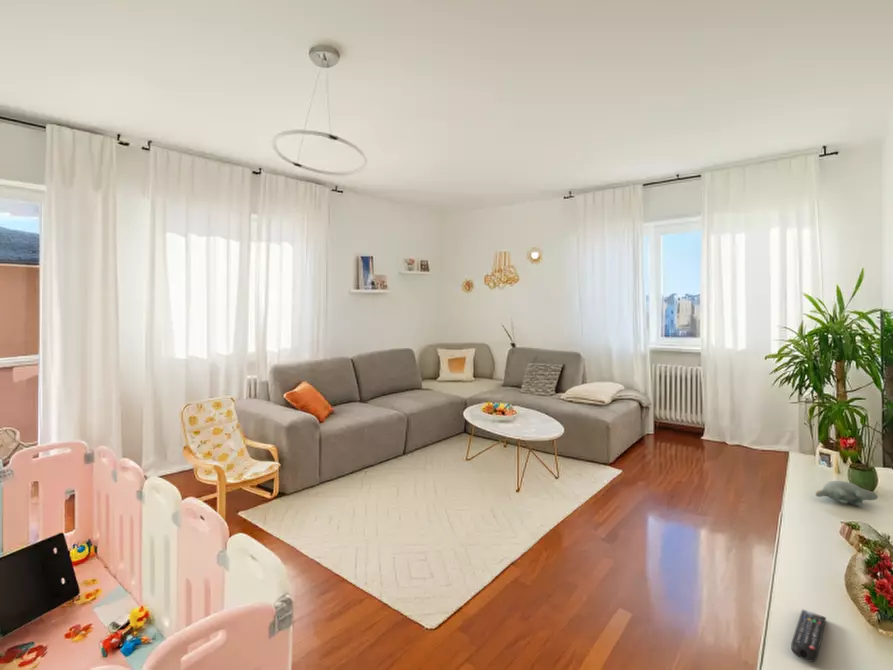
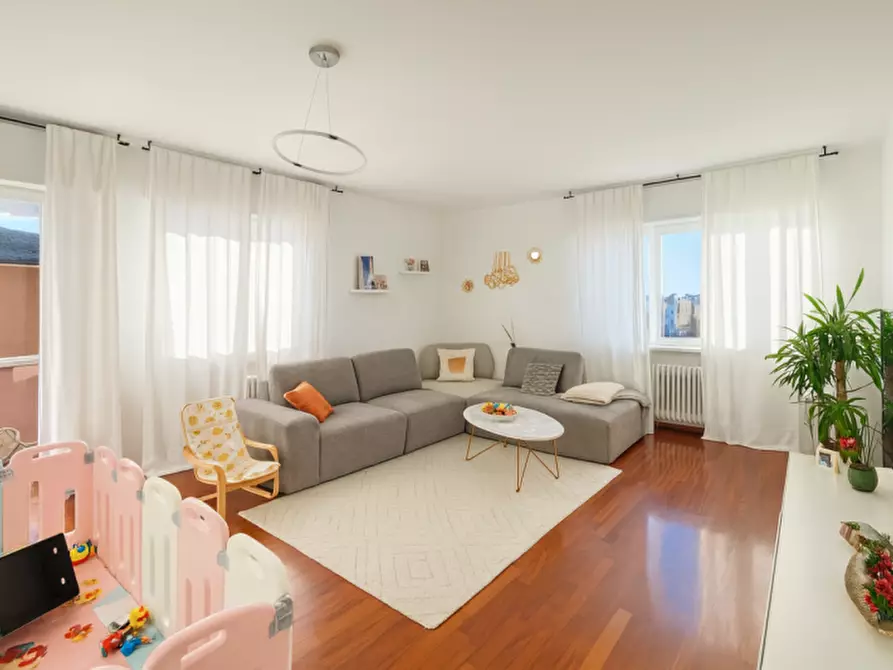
- plush toy [814,480,879,506]
- remote control [790,608,827,663]
